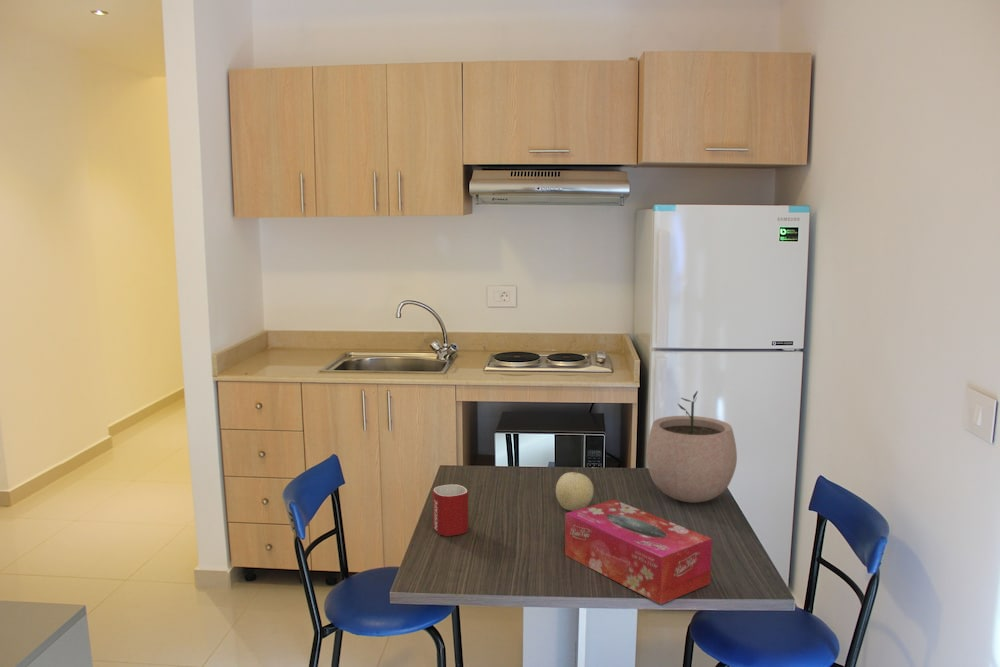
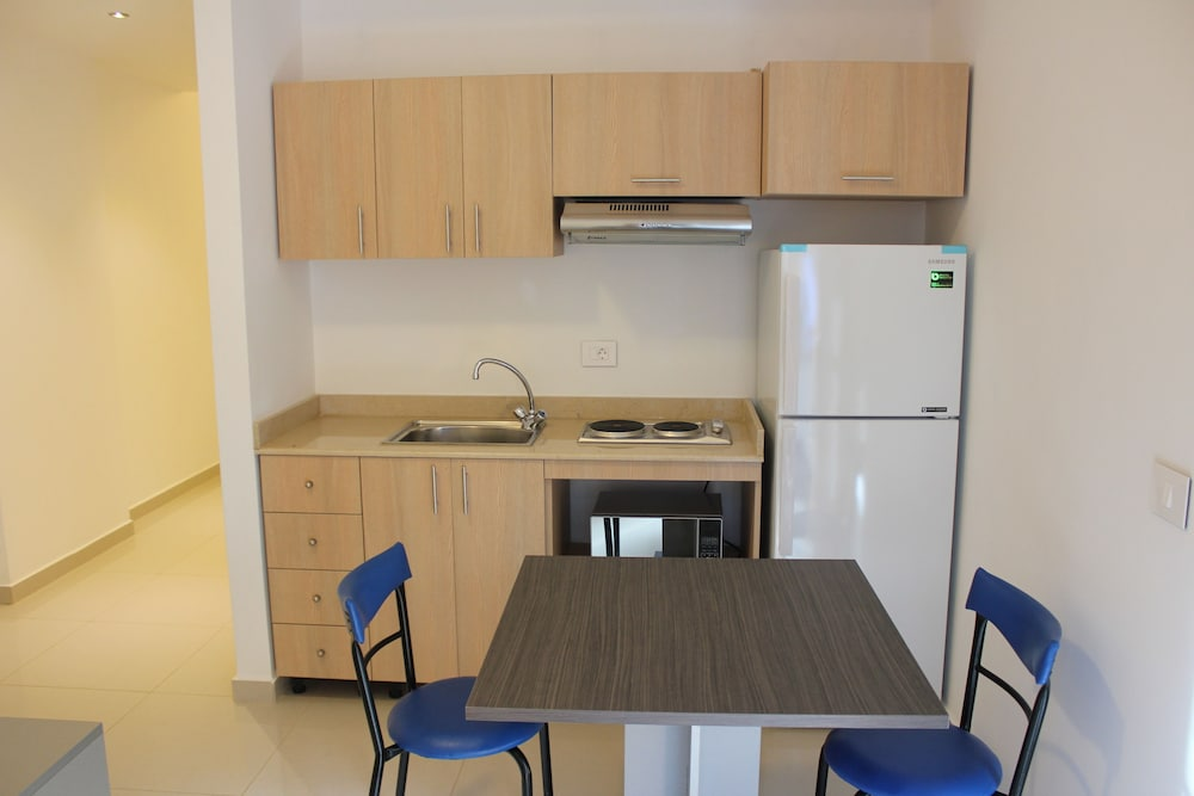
- mug [432,483,469,537]
- plant pot [646,390,738,504]
- fruit [555,471,595,512]
- tissue box [564,498,713,605]
